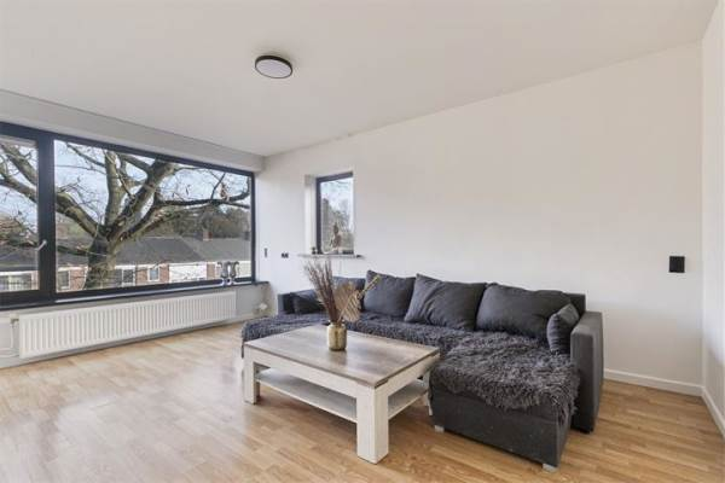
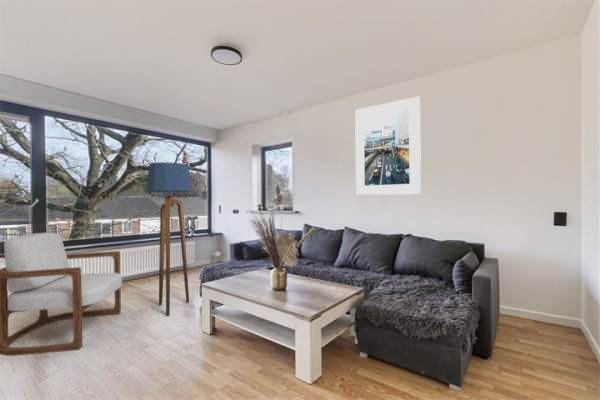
+ floor lamp [145,161,193,317]
+ armchair [0,232,123,357]
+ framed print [354,95,422,196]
